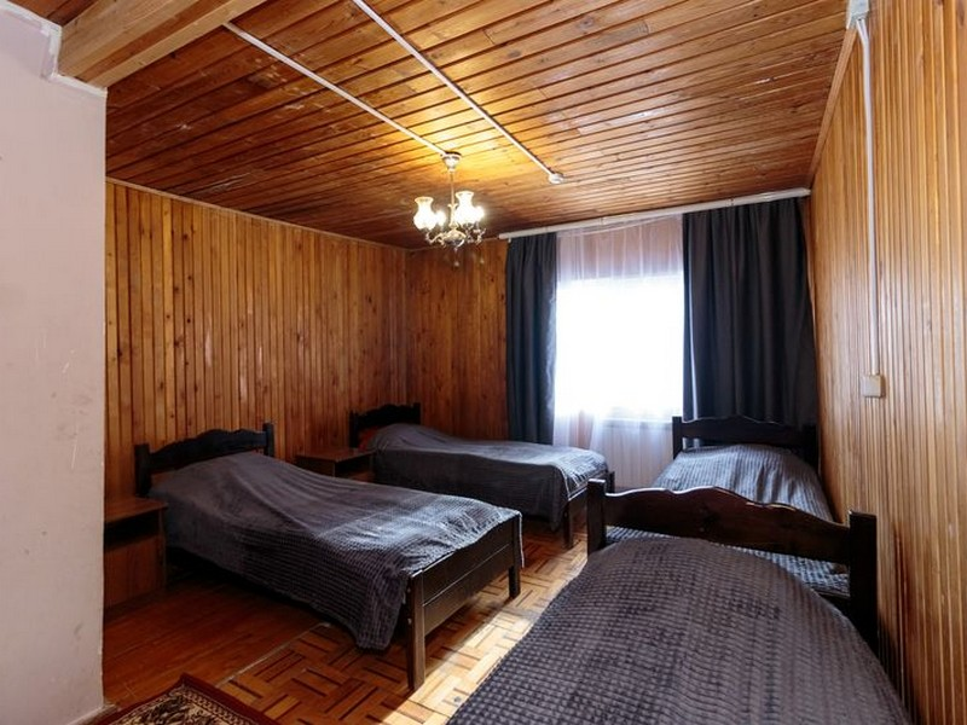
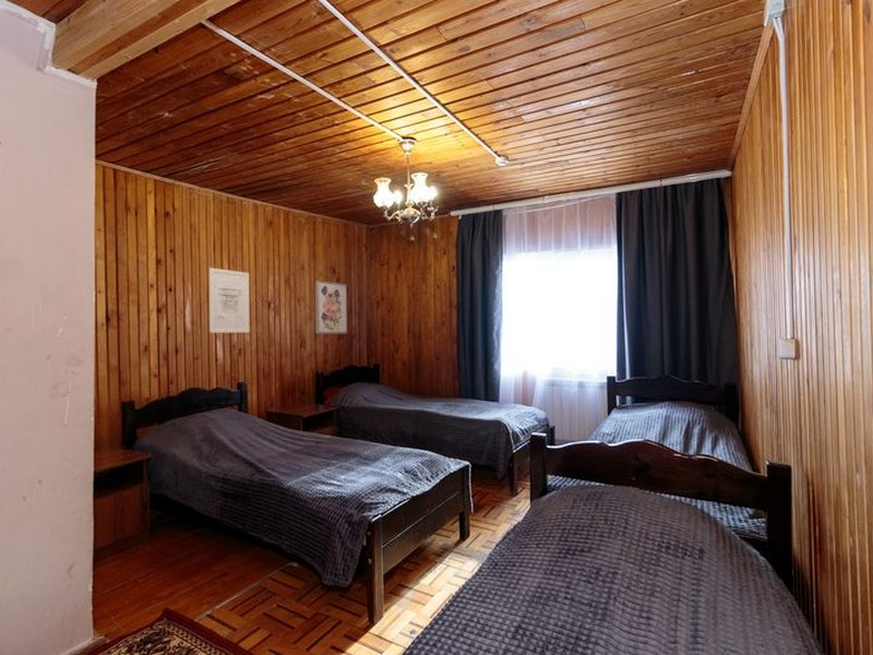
+ wall art [208,266,251,334]
+ wall art [314,279,348,335]
